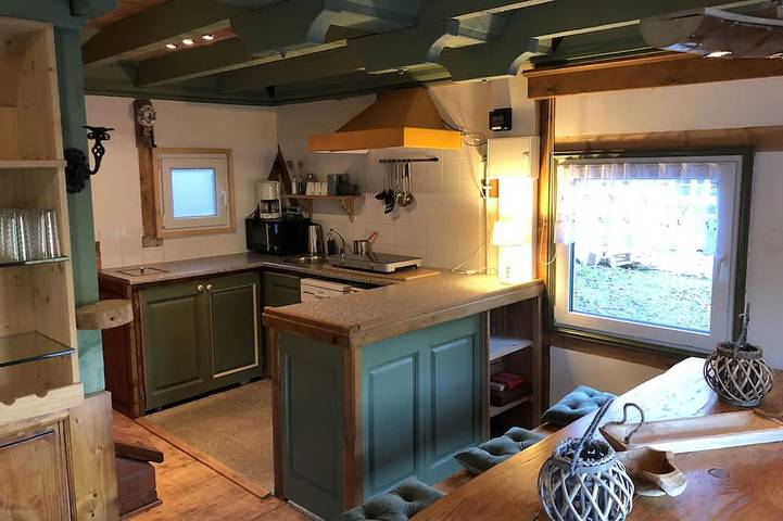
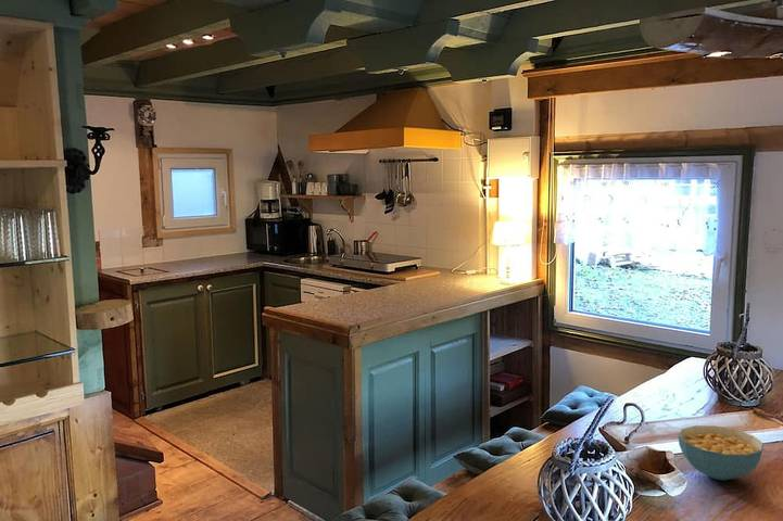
+ cereal bowl [678,424,765,481]
